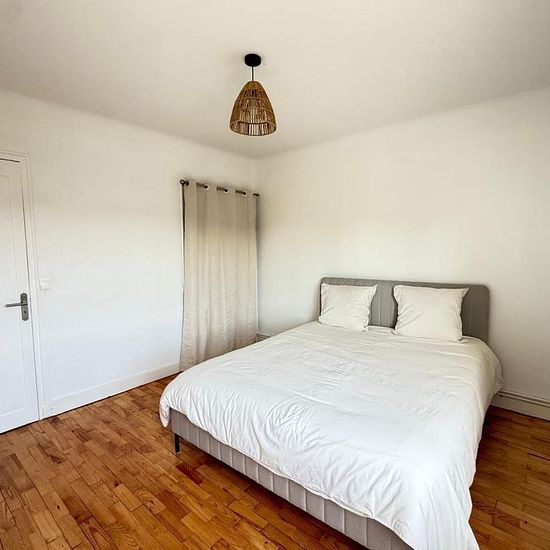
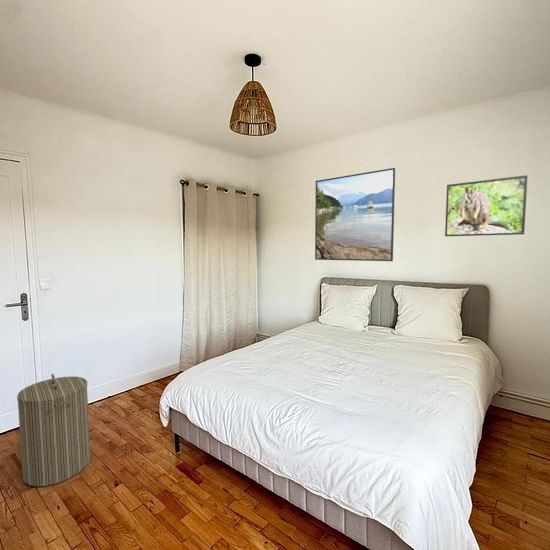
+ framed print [444,174,528,237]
+ laundry hamper [16,373,91,487]
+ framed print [314,167,396,262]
